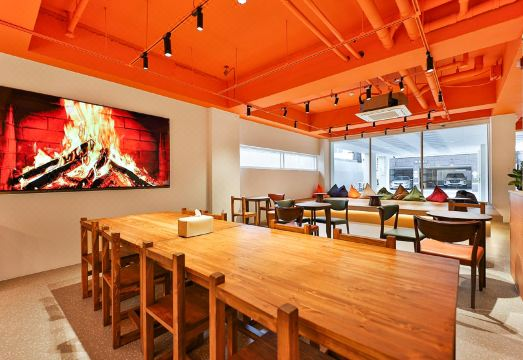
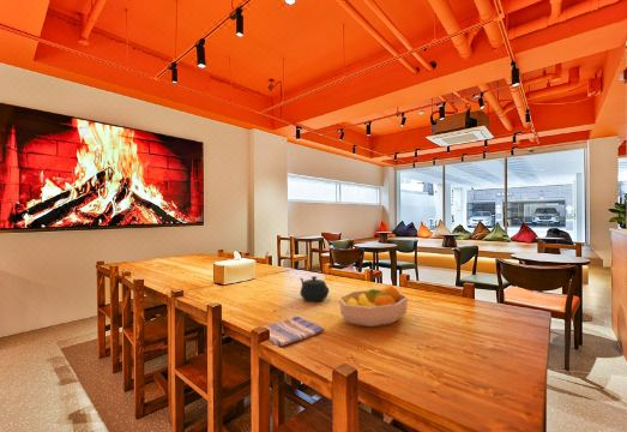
+ teapot [299,275,330,302]
+ dish towel [261,316,325,348]
+ fruit bowl [338,283,409,328]
